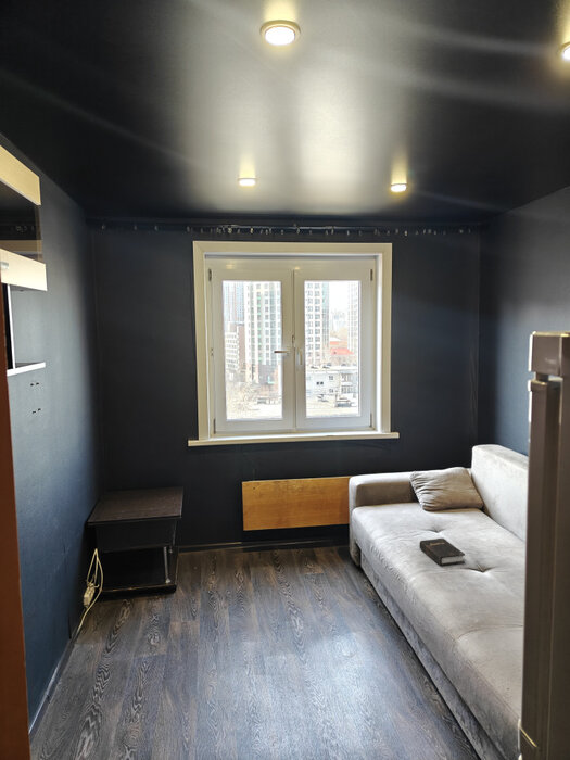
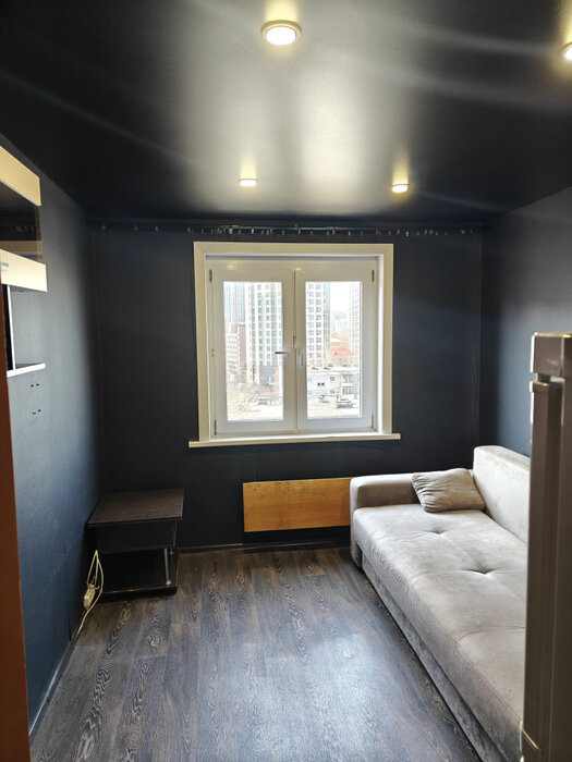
- hardback book [418,537,466,567]
